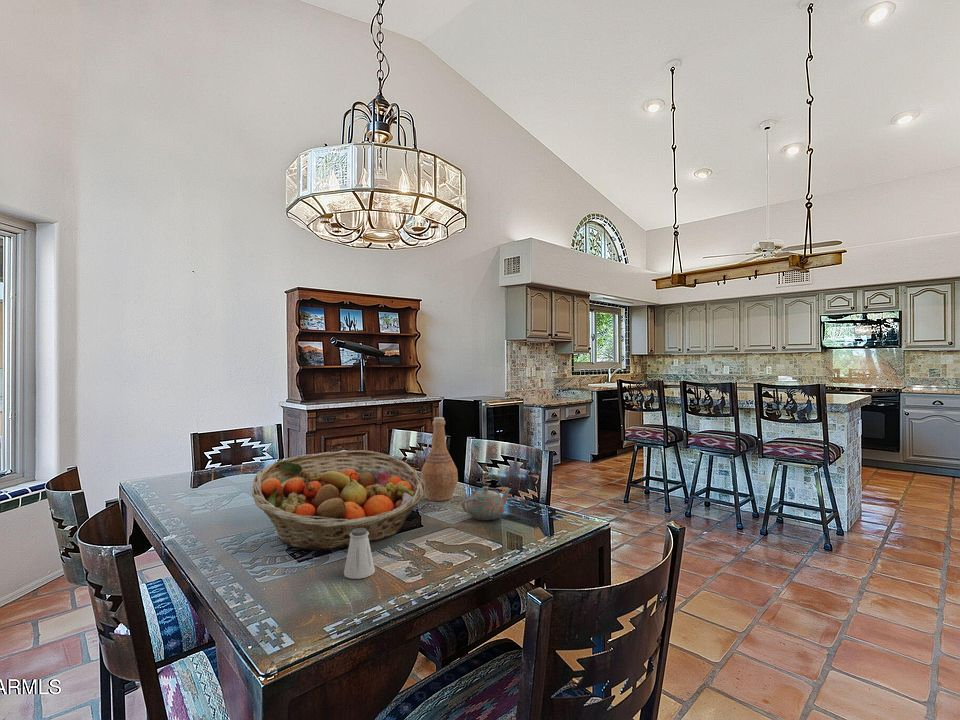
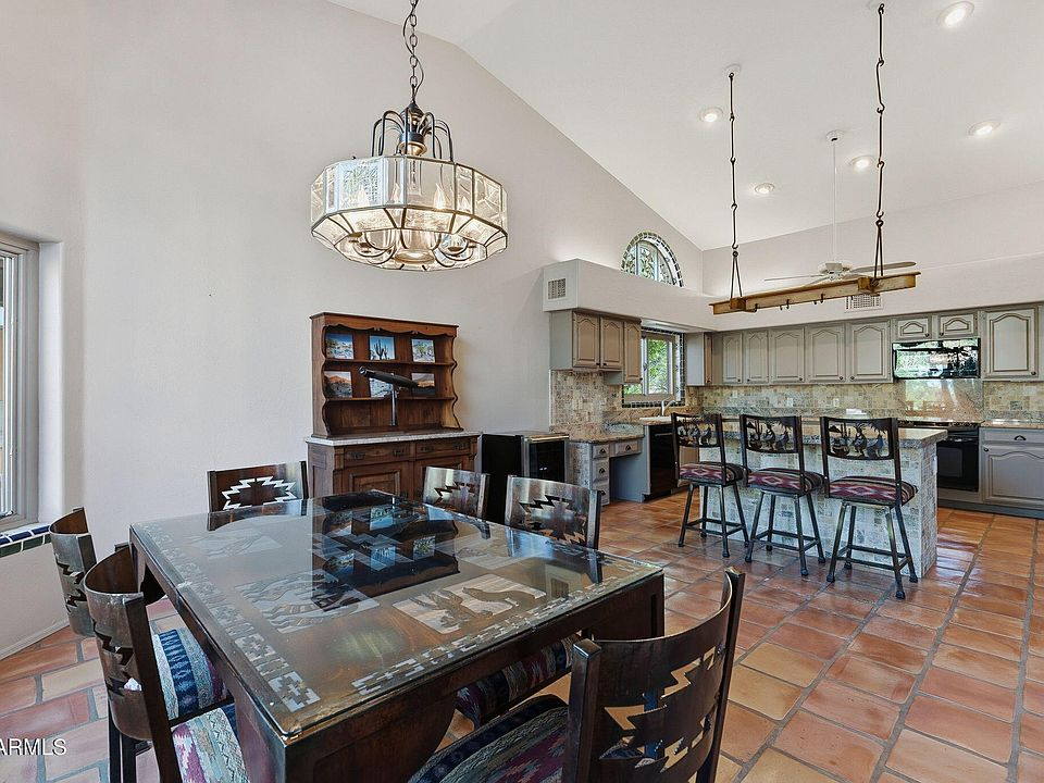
- fruit basket [251,449,426,551]
- vase [420,416,459,502]
- teapot [460,486,512,521]
- saltshaker [343,528,376,580]
